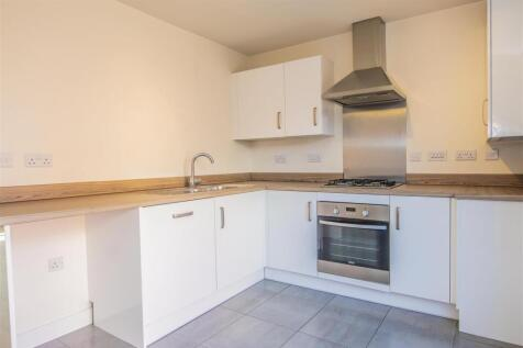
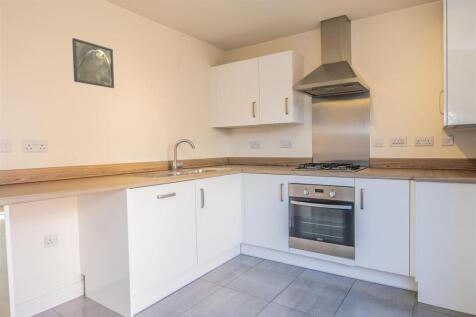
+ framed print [71,37,115,89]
